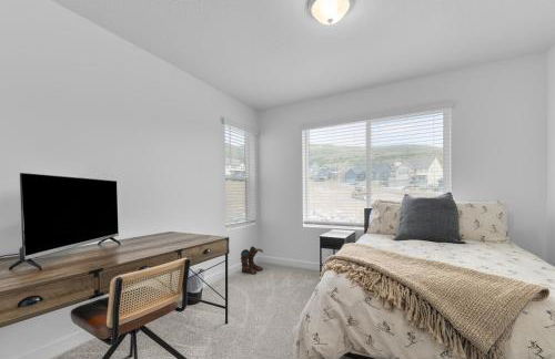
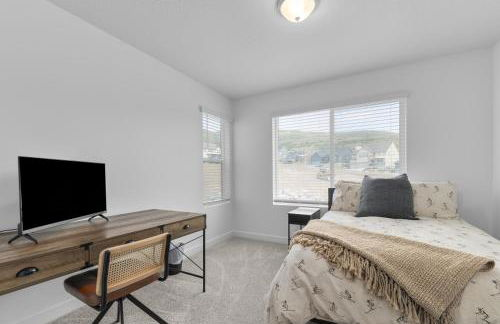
- boots [240,245,264,276]
